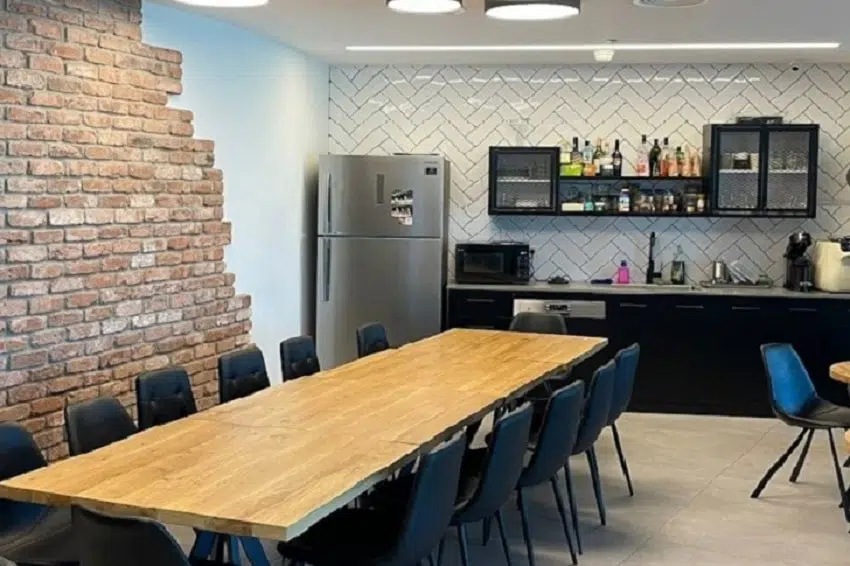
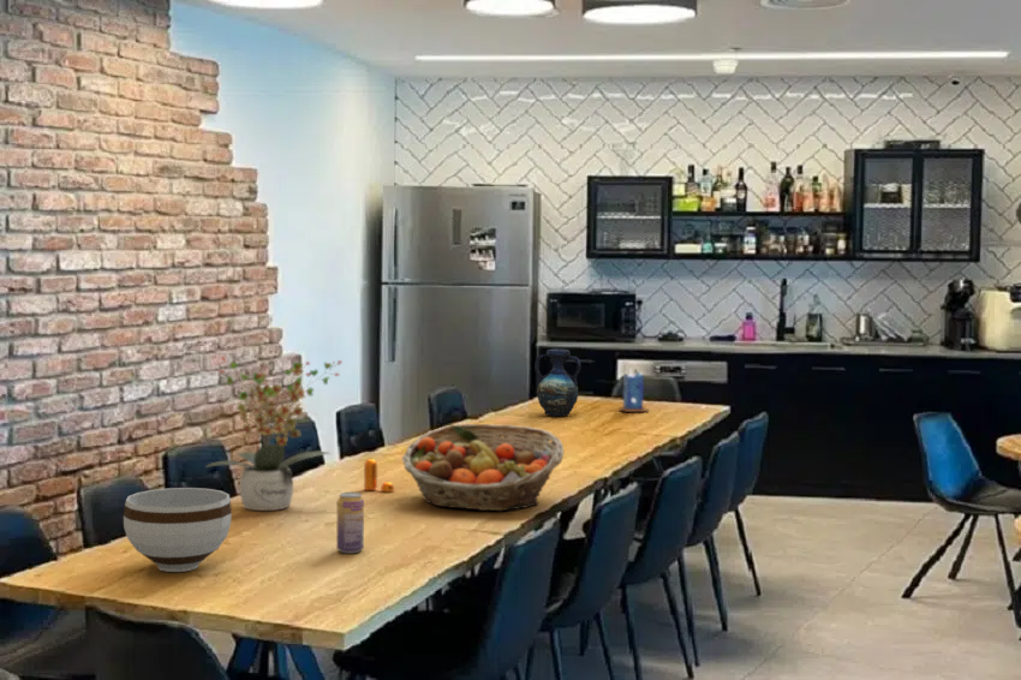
+ fruit basket [401,423,565,512]
+ potted plant [204,356,342,512]
+ pop [335,491,365,554]
+ vase [533,347,581,417]
+ bowl [123,487,233,573]
+ pepper shaker [363,458,395,494]
+ candle [617,368,650,413]
